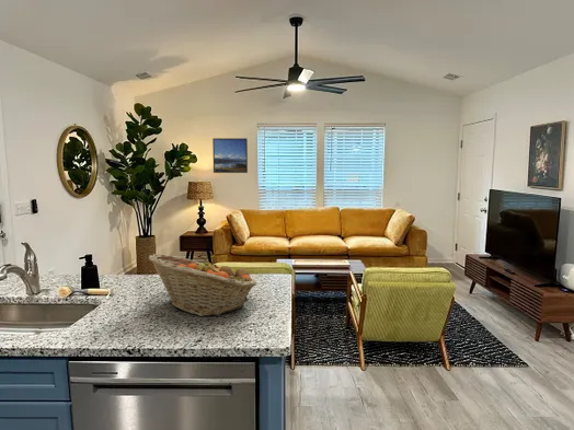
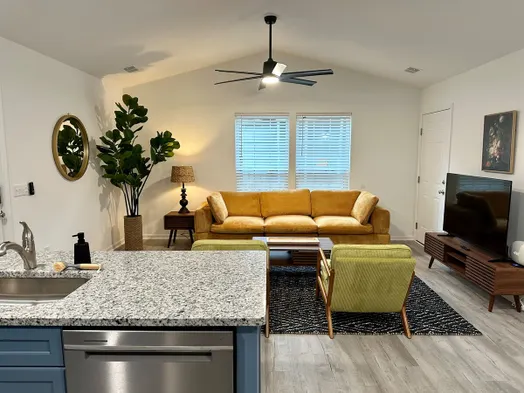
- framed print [211,137,249,174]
- fruit basket [148,253,257,317]
